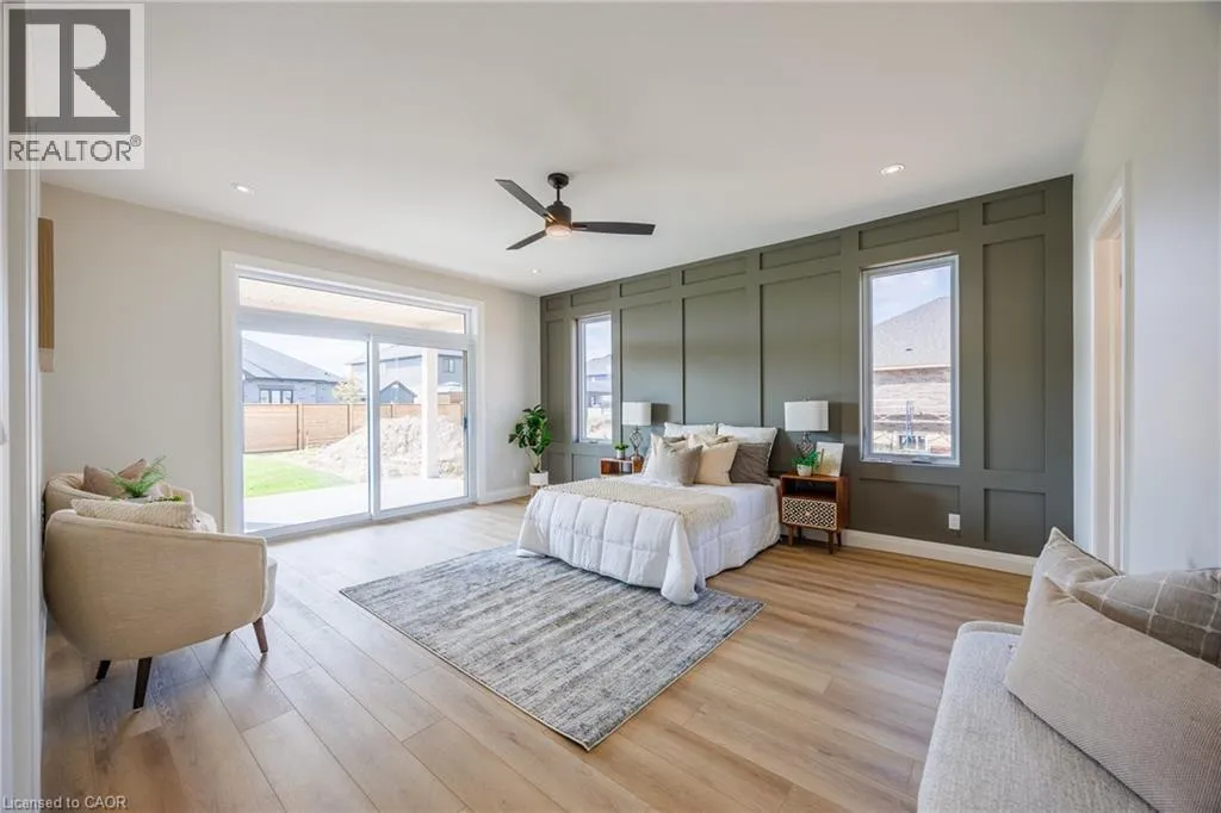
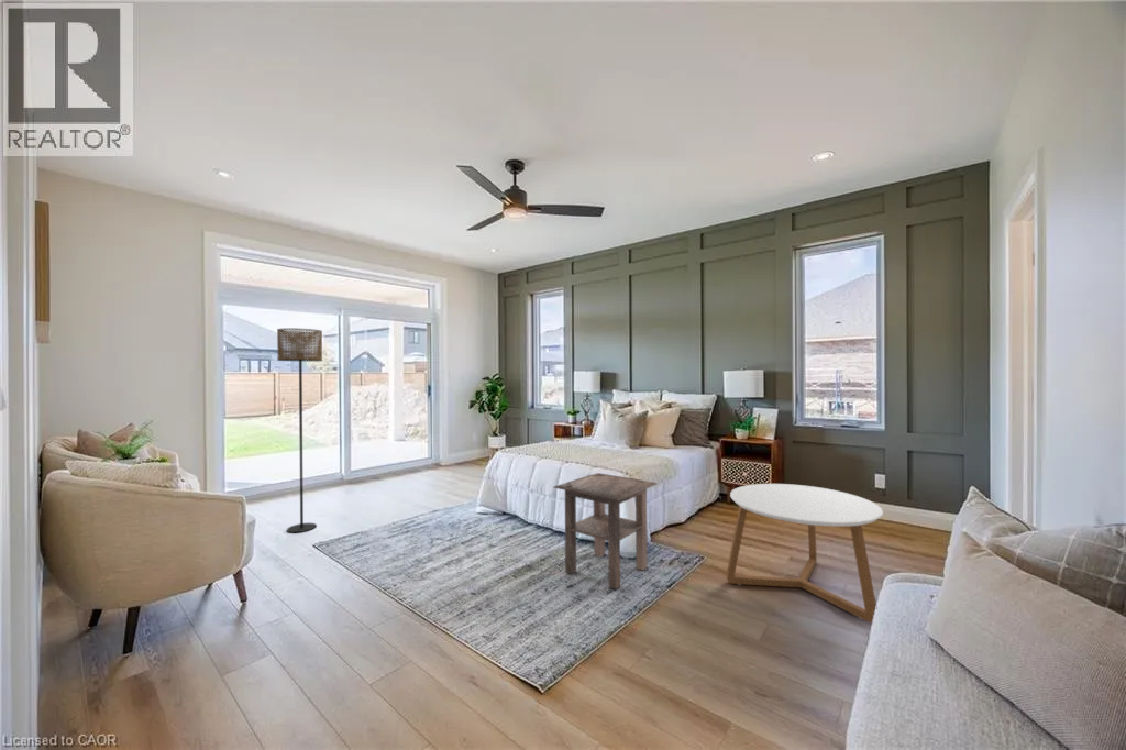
+ side table [553,472,659,591]
+ floor lamp [276,328,323,533]
+ coffee table [725,483,884,624]
